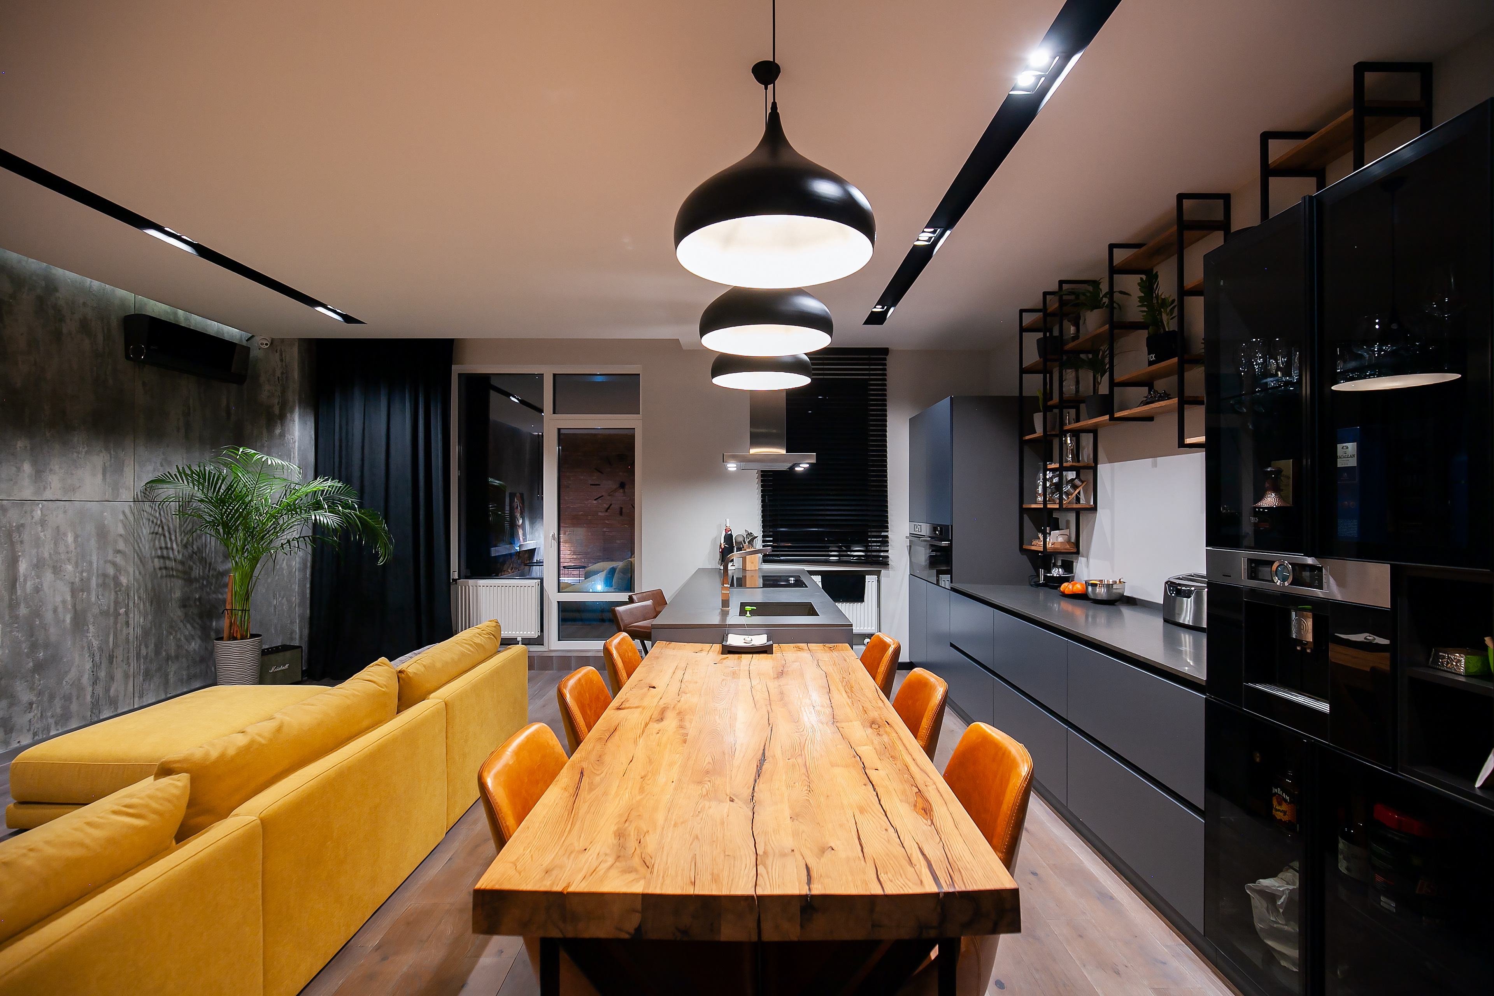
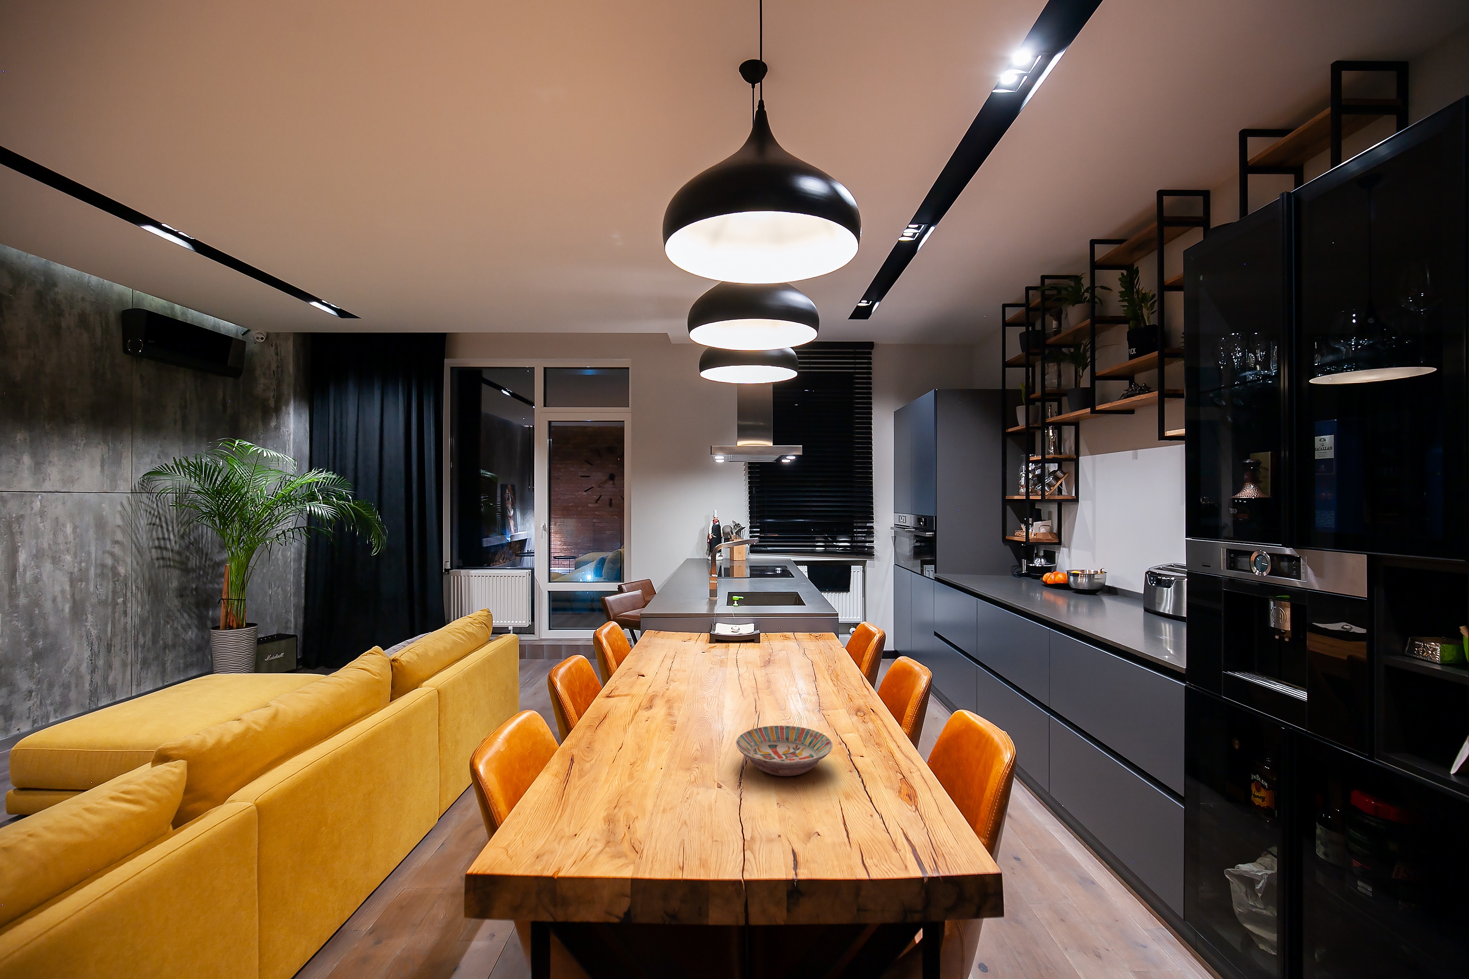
+ bowl [736,726,833,777]
